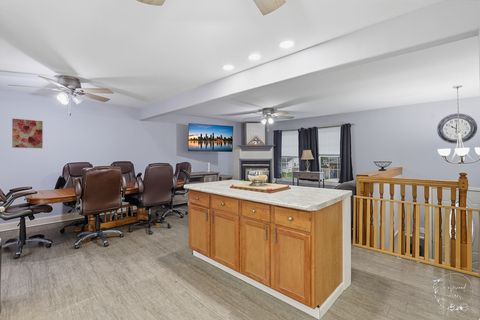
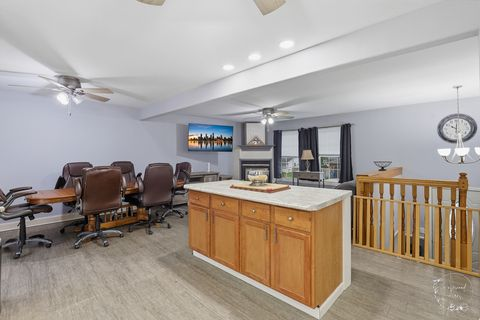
- wall art [11,118,44,149]
